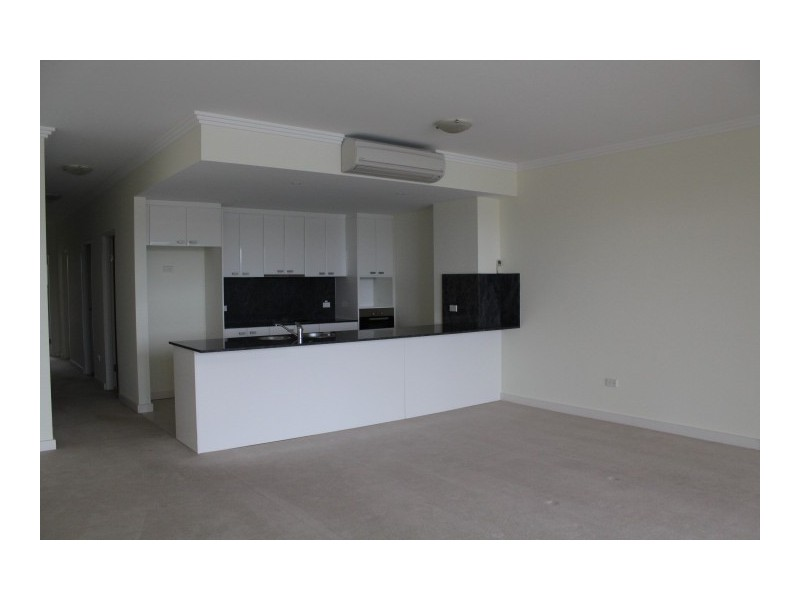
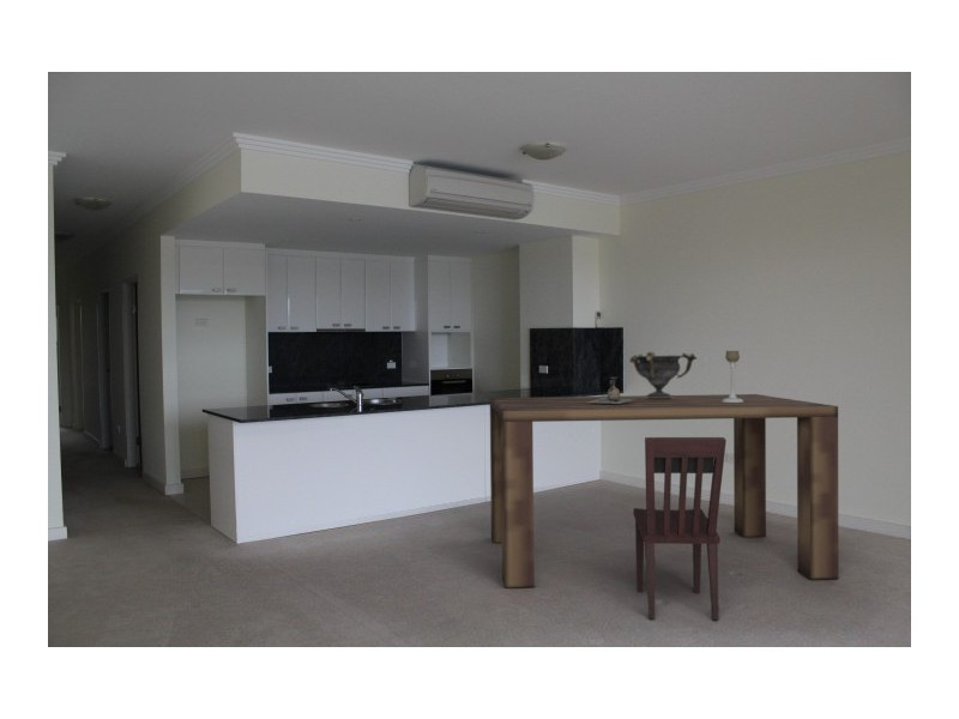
+ dining table [489,393,839,590]
+ decorative bowl [628,350,699,398]
+ dining chair [632,436,728,621]
+ candle holder [722,350,743,403]
+ decorative vase [589,376,635,404]
